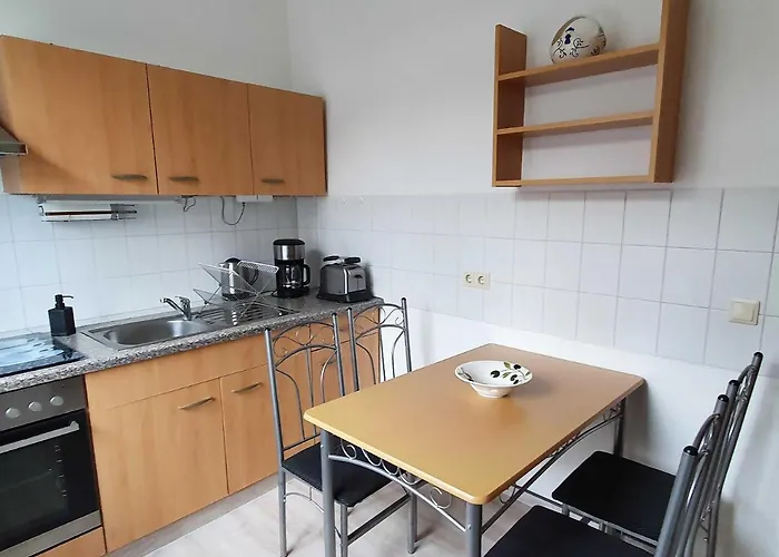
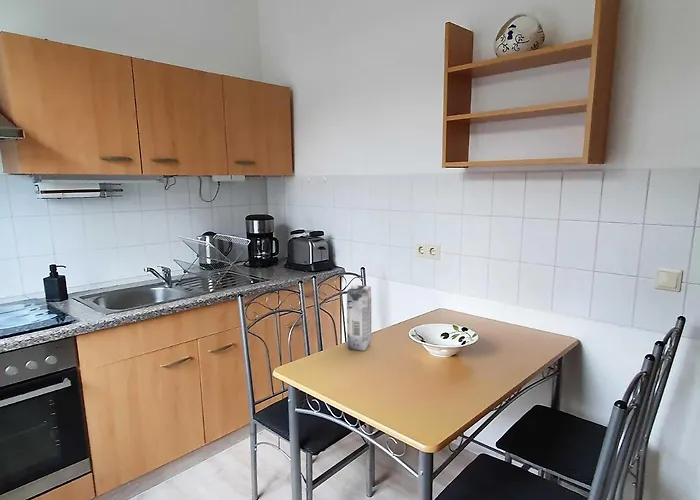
+ juice carton [346,283,372,352]
